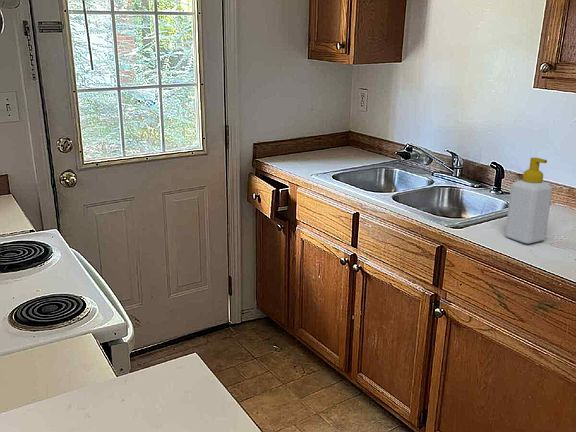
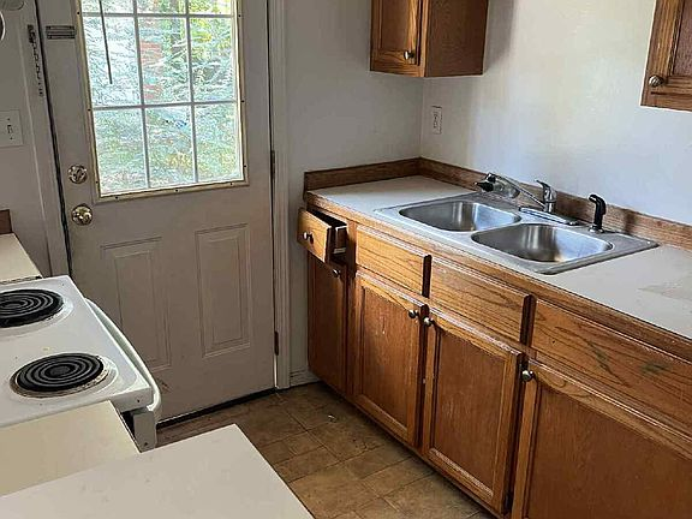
- soap bottle [504,157,553,245]
